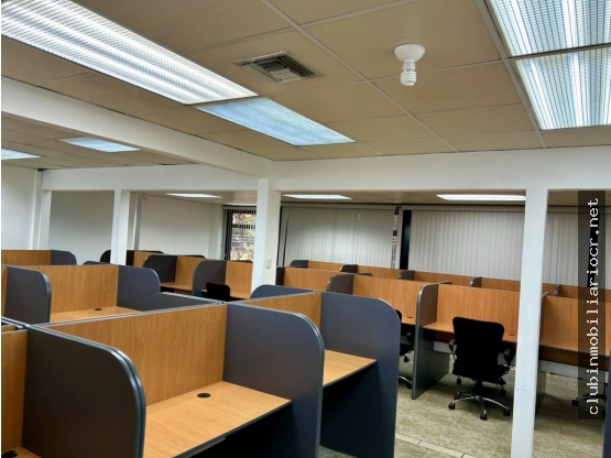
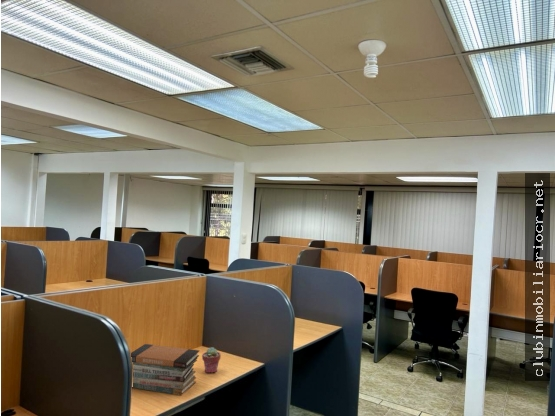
+ book stack [130,343,200,397]
+ potted succulent [201,346,222,374]
